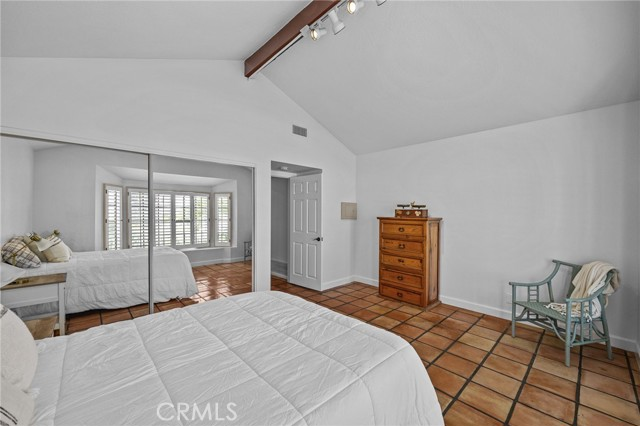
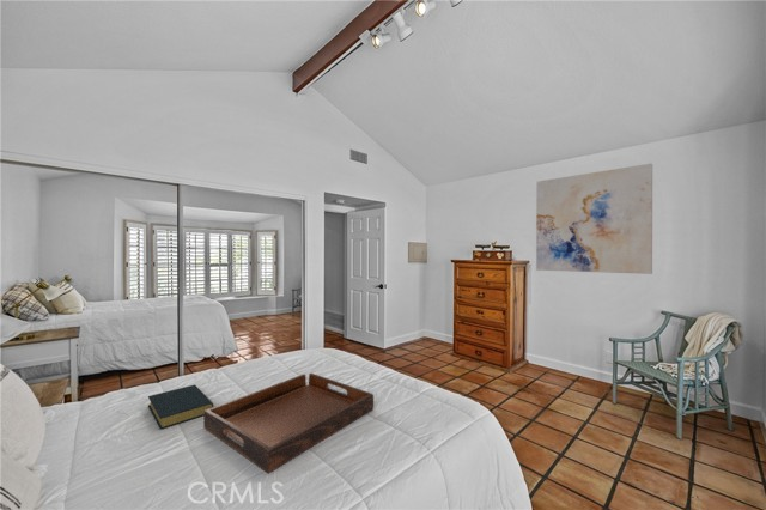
+ serving tray [202,372,375,474]
+ hardback book [147,383,215,430]
+ wall art [535,163,653,275]
